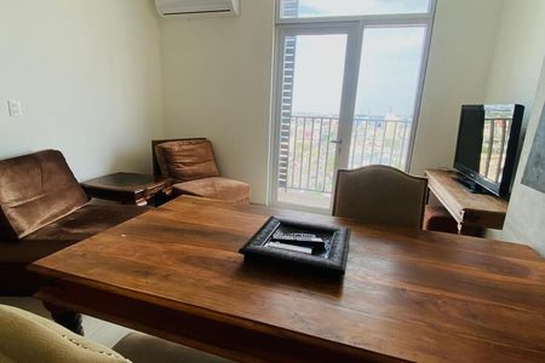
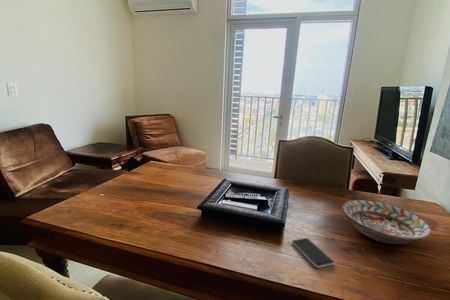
+ smartphone [291,237,335,269]
+ decorative bowl [341,199,432,245]
